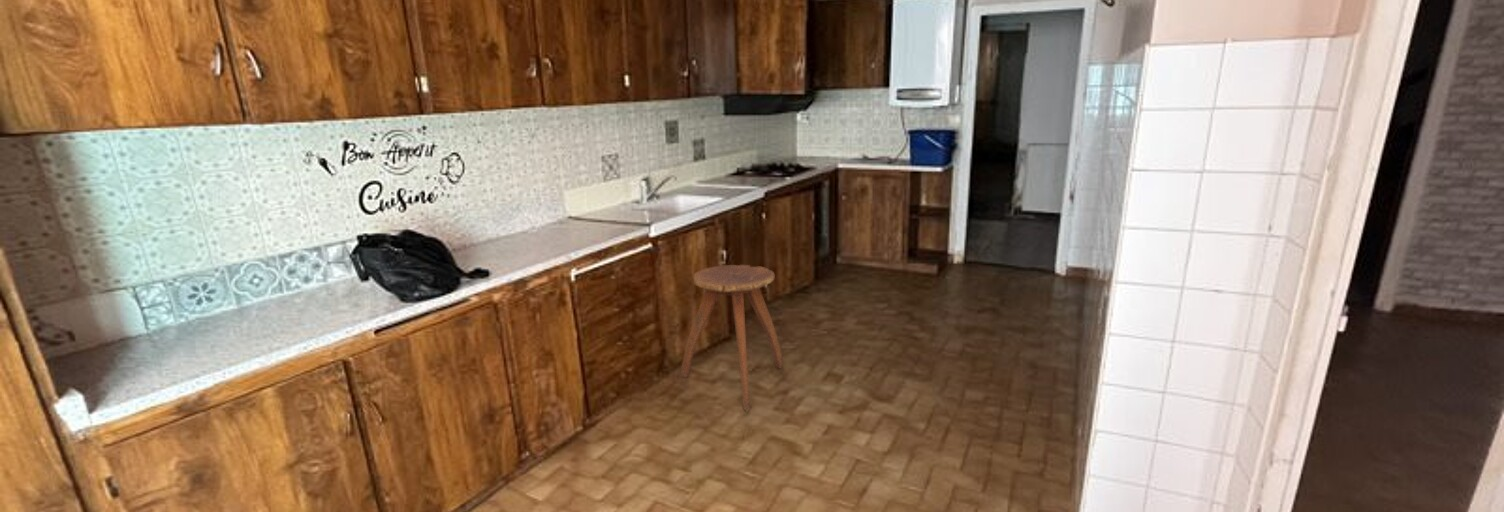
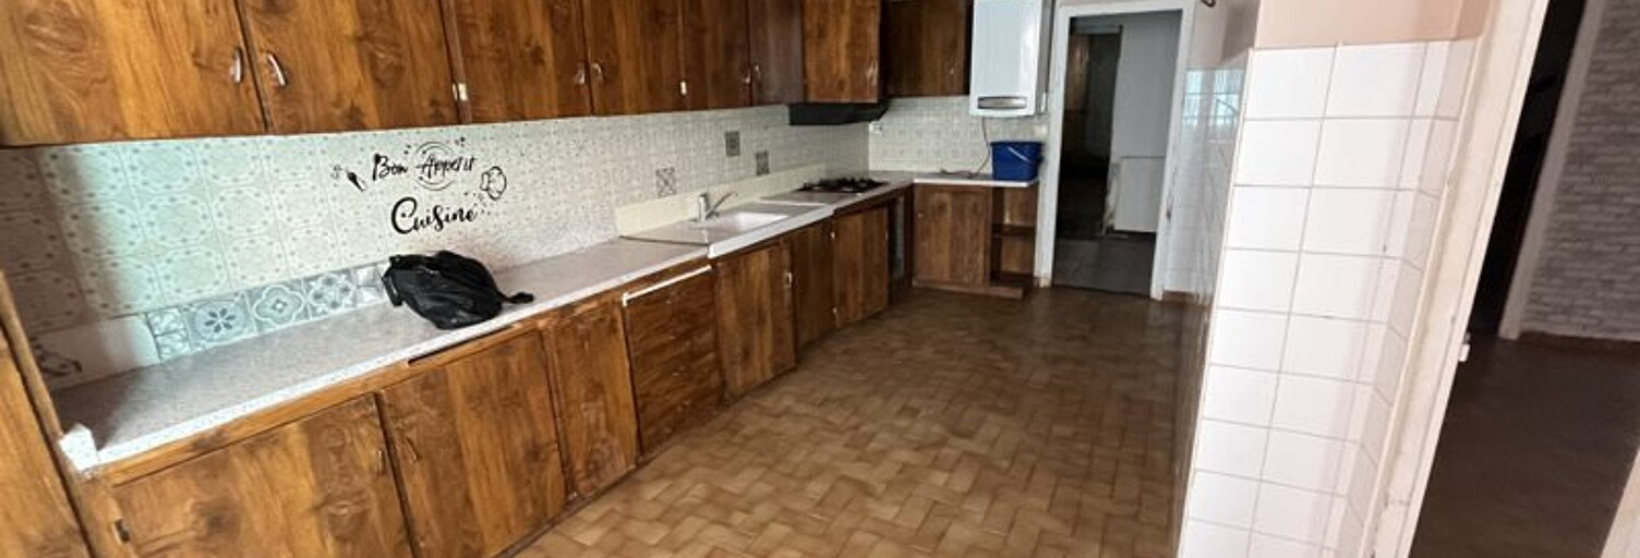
- stool [680,264,784,413]
